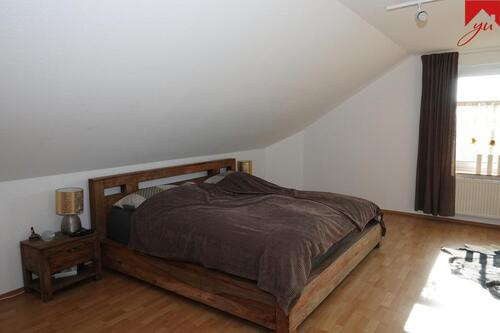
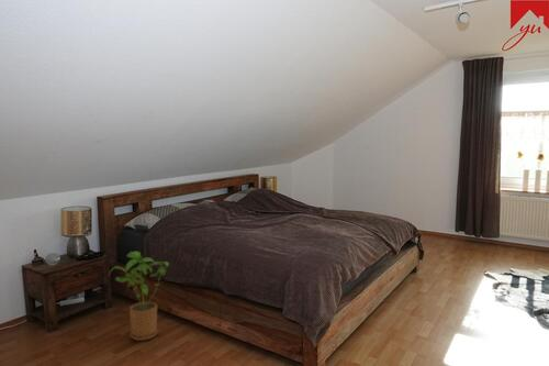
+ house plant [107,251,170,342]
